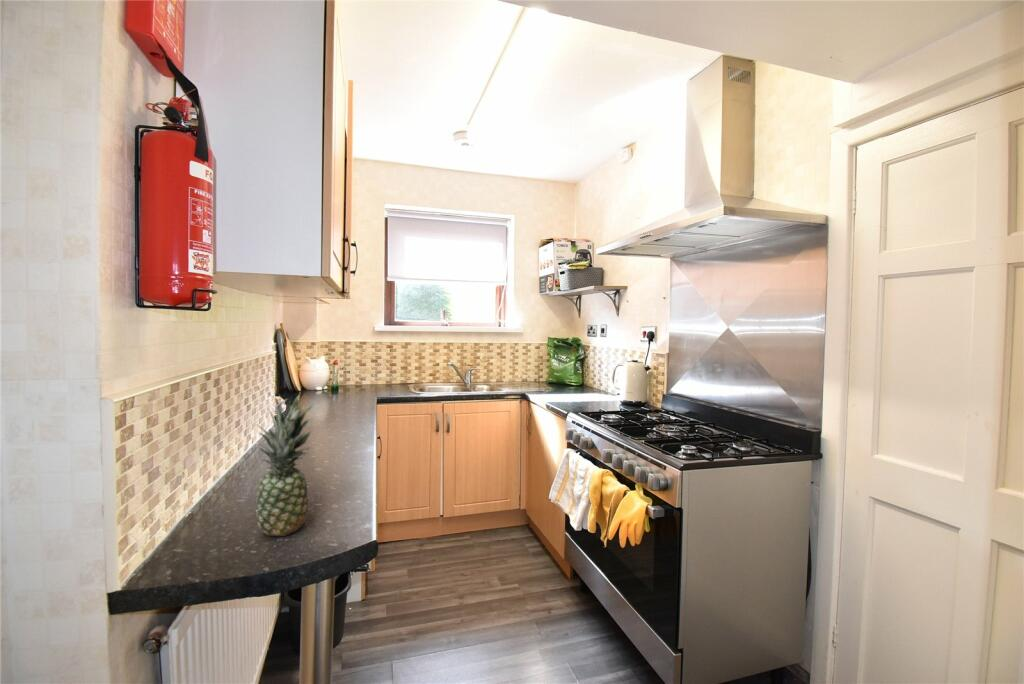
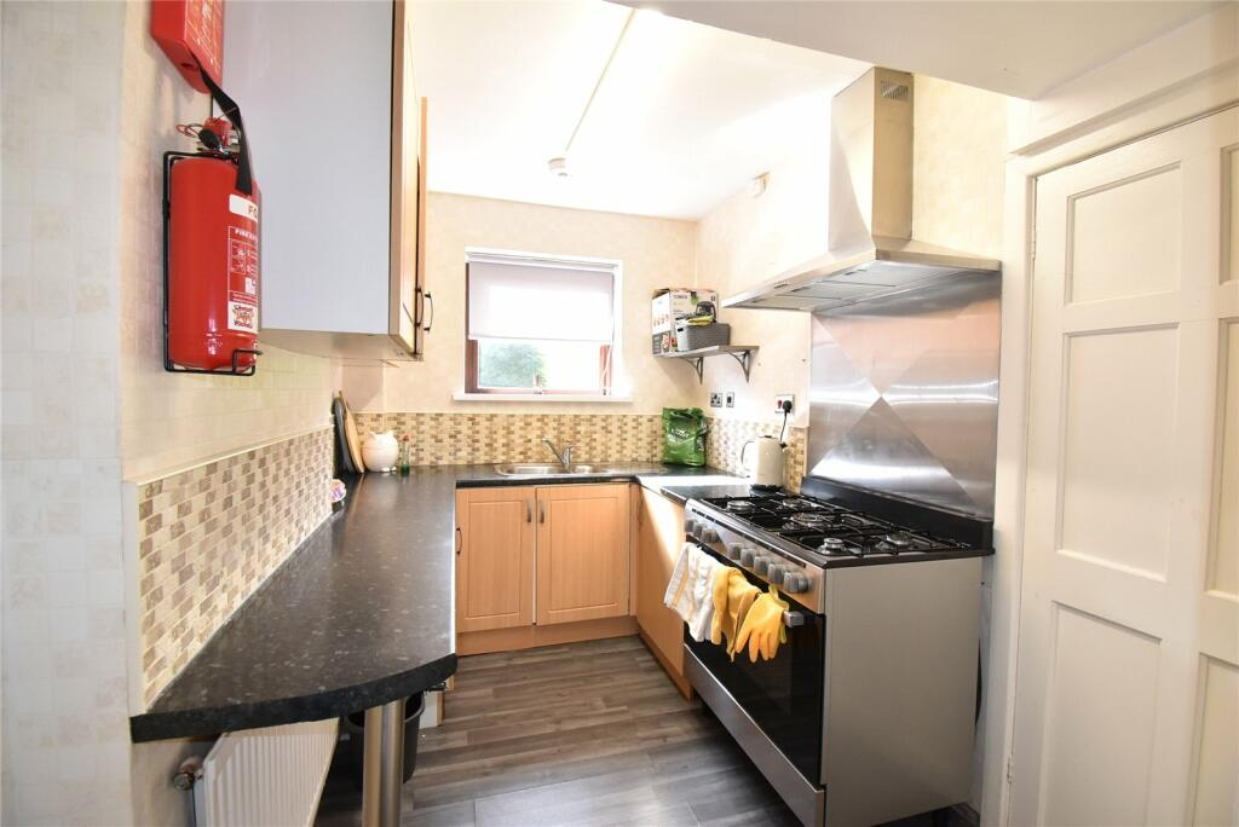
- fruit [254,393,319,537]
